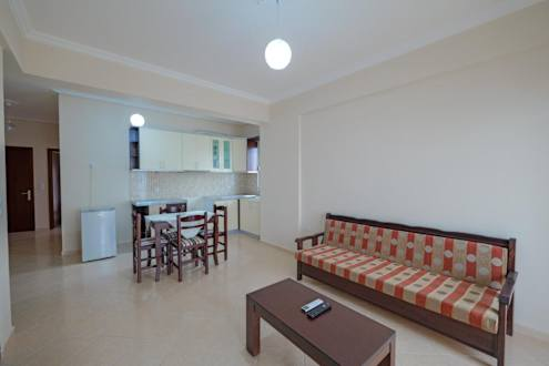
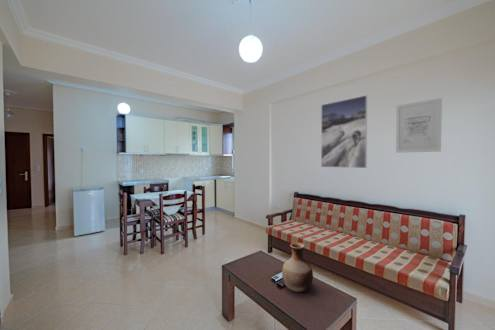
+ wall art [395,97,443,154]
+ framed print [320,94,368,169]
+ vase [281,242,314,293]
